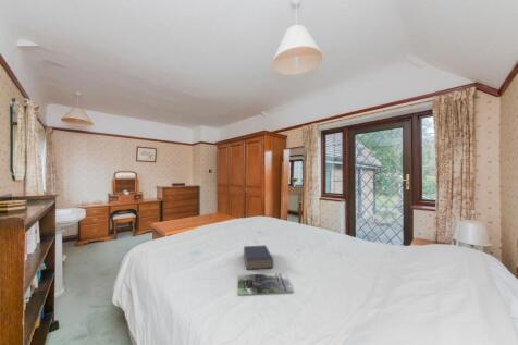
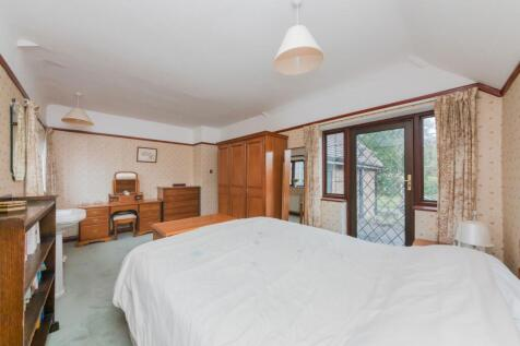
- magazine [237,272,294,297]
- book [243,244,274,271]
